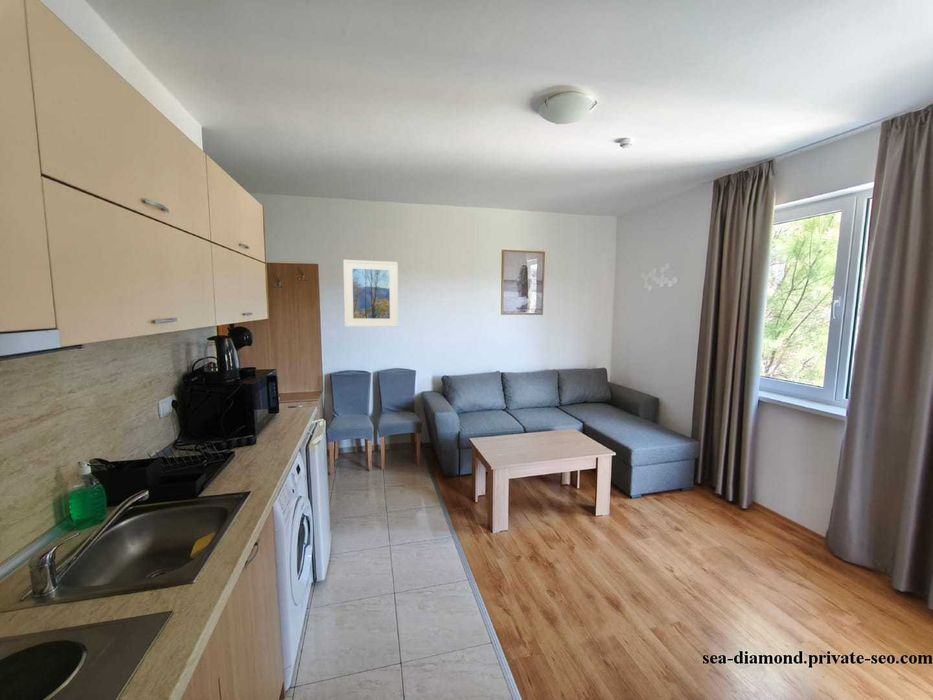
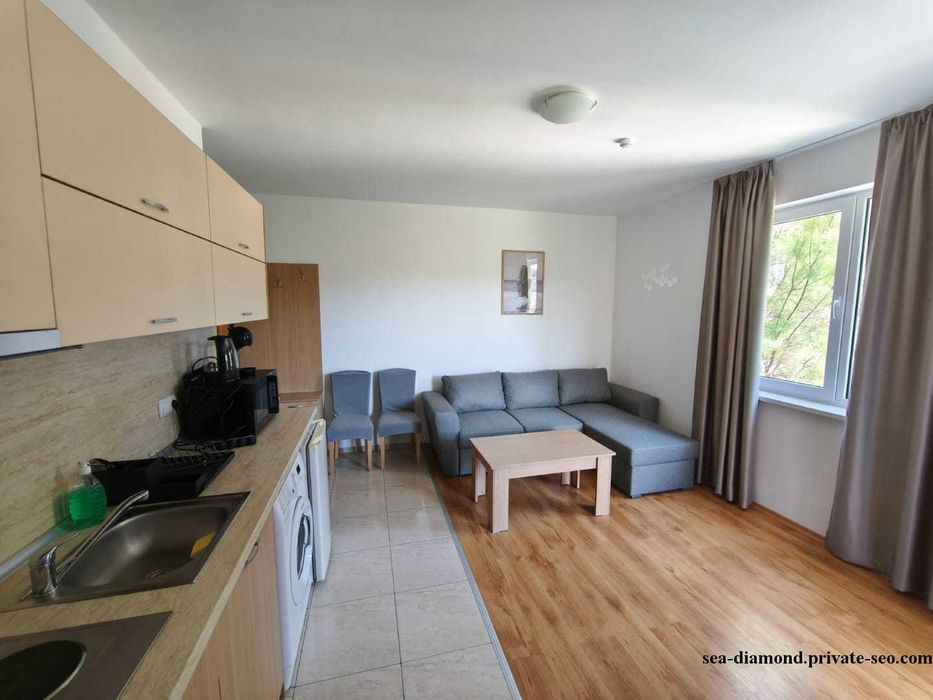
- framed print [342,259,399,328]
